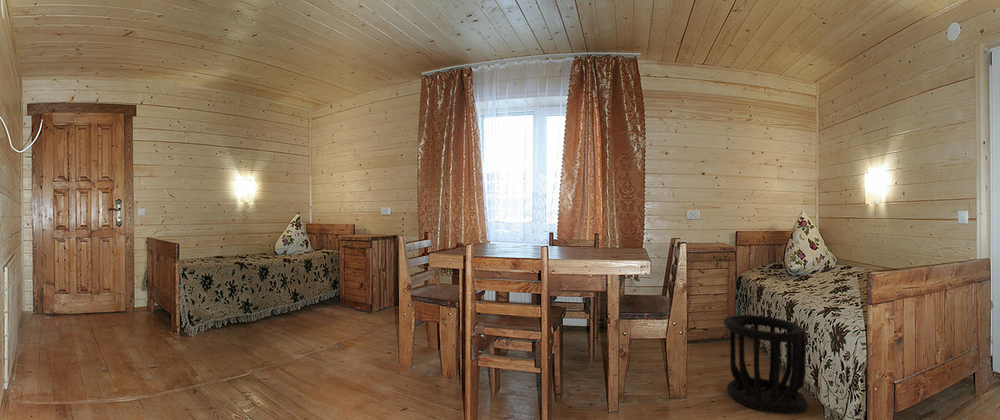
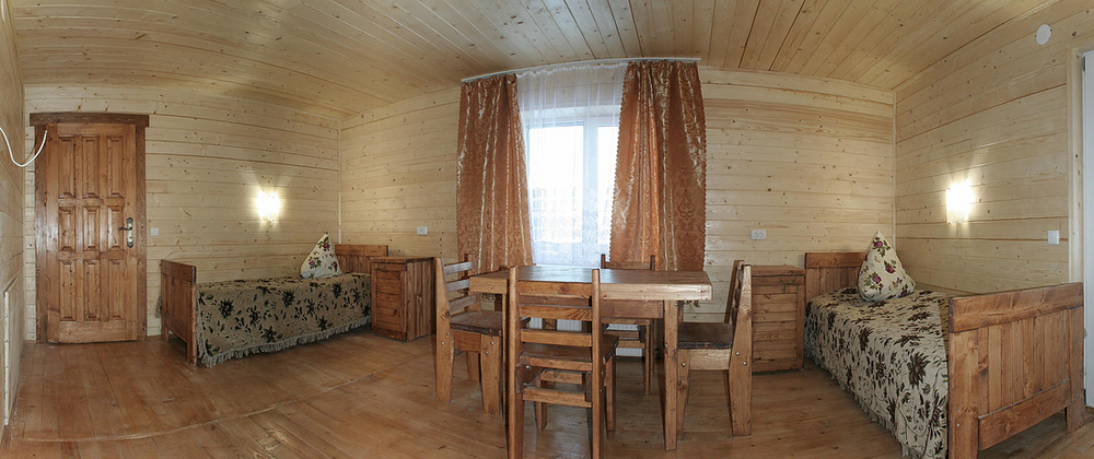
- wastebasket [723,314,809,415]
